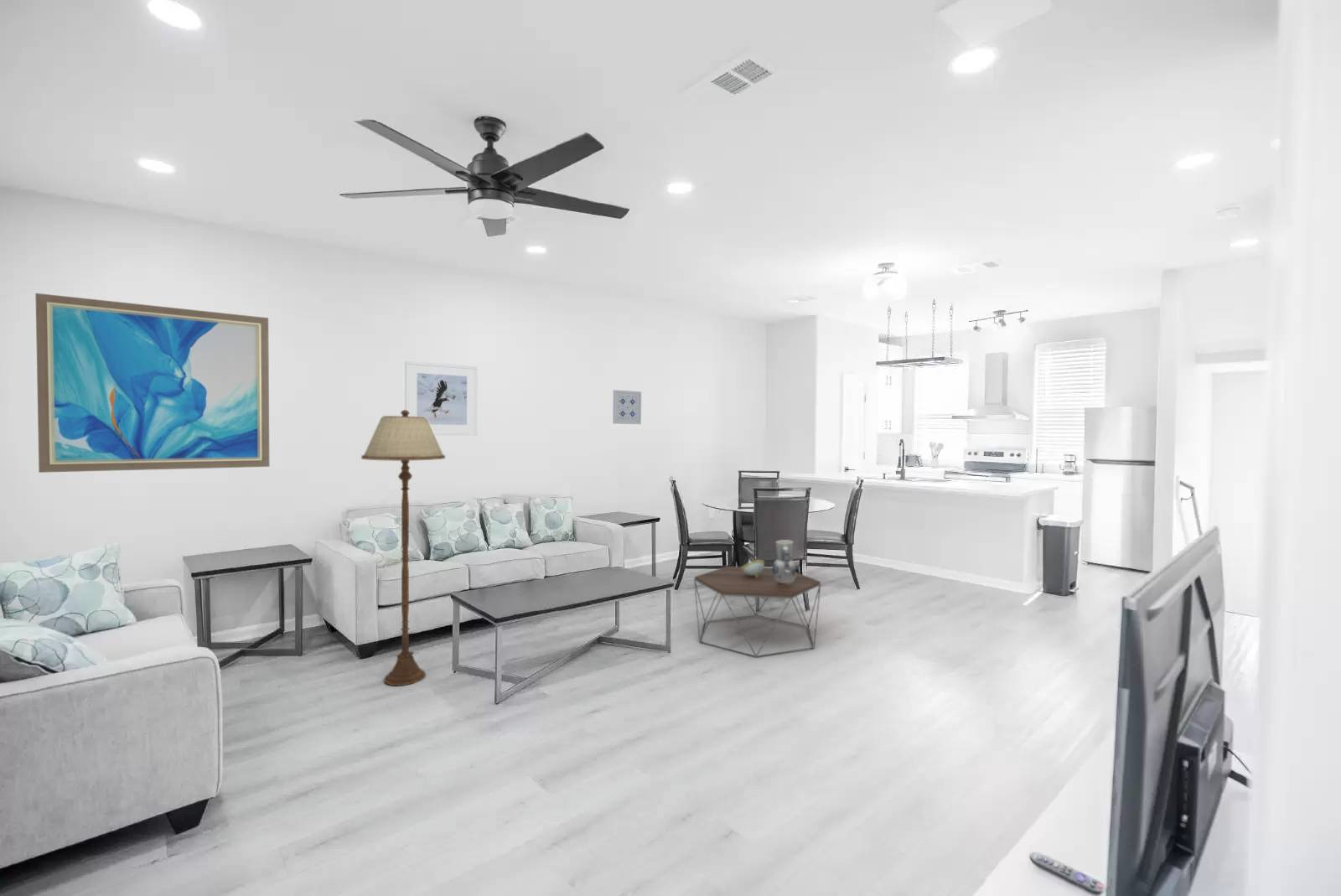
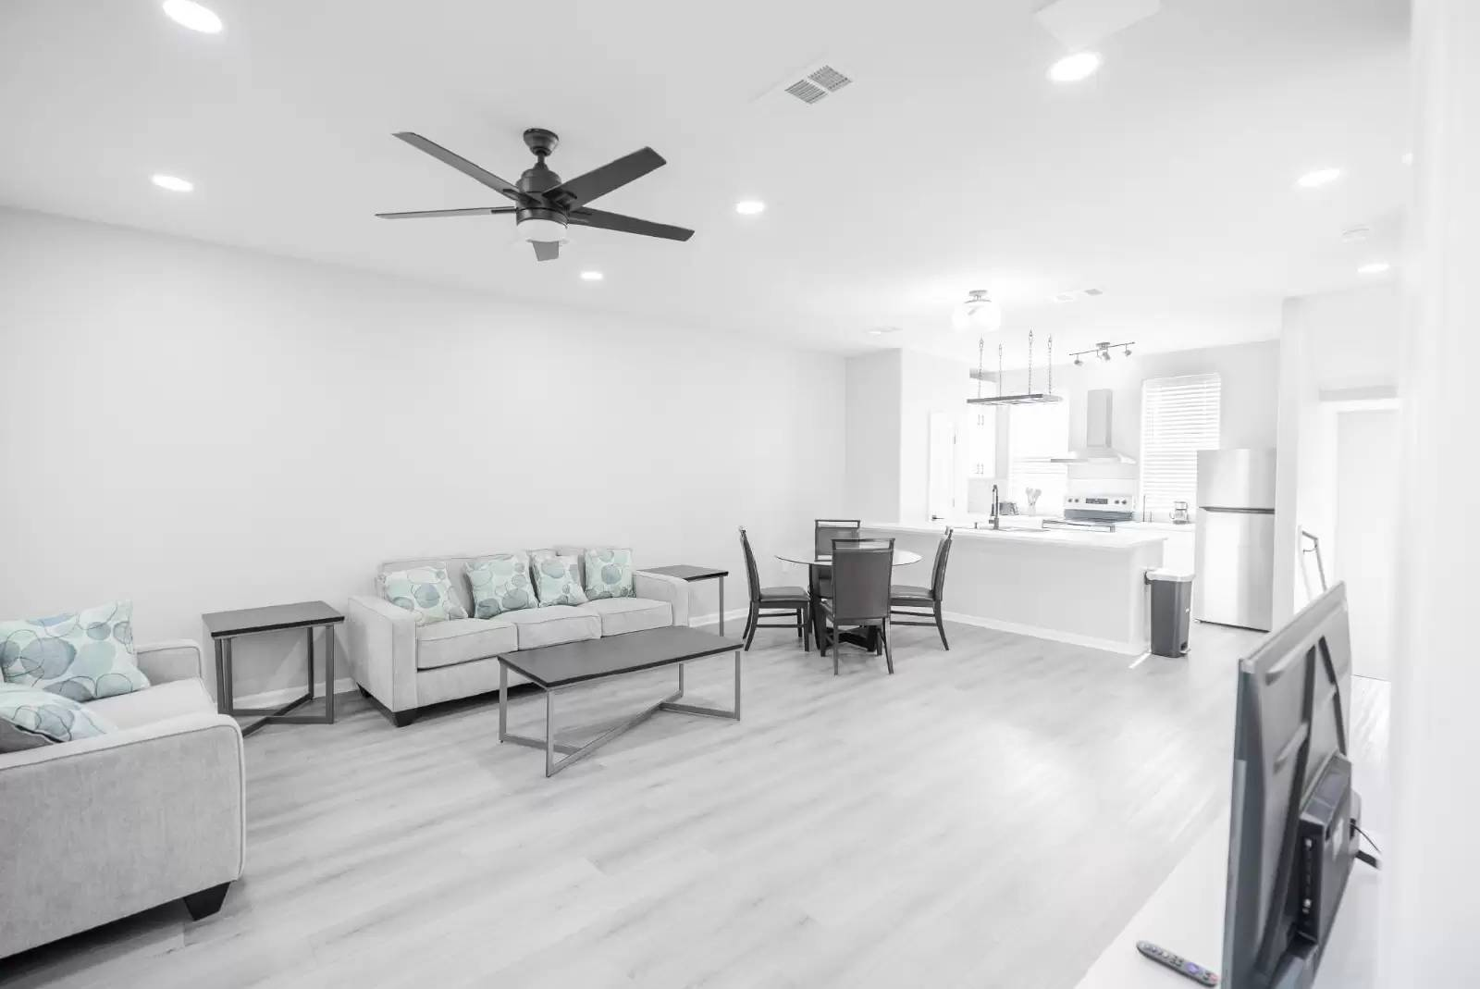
- wall art [612,389,642,425]
- vase [772,539,797,586]
- wall art [34,293,270,474]
- coffee table [693,565,822,658]
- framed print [404,360,478,436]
- floor lamp [360,409,446,686]
- decorative bowl [741,559,765,577]
